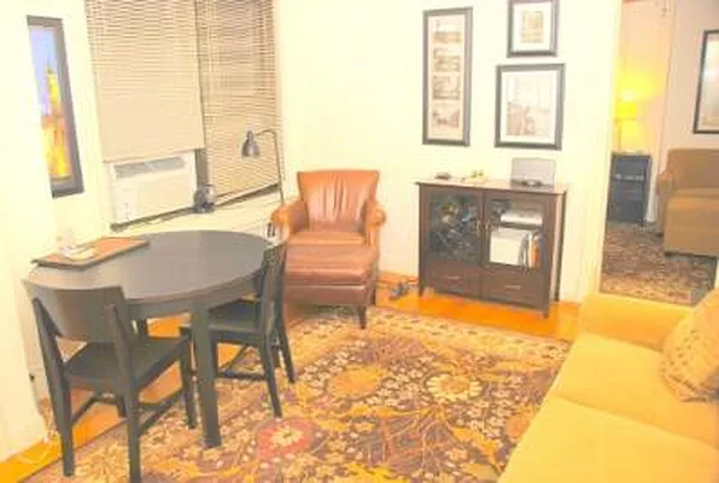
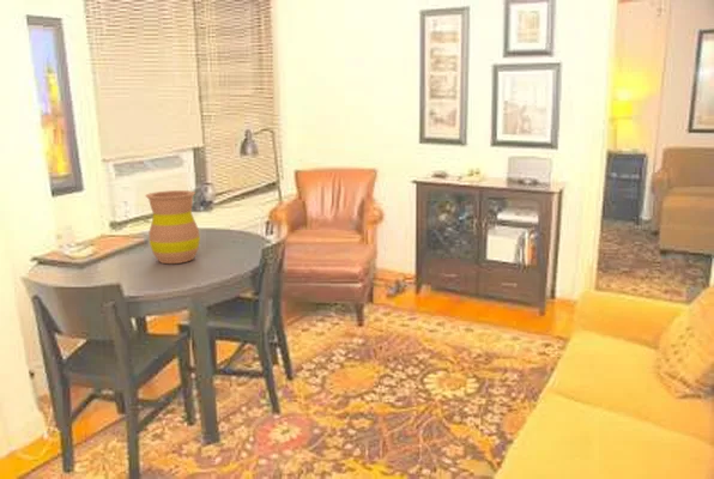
+ vase [144,189,201,265]
